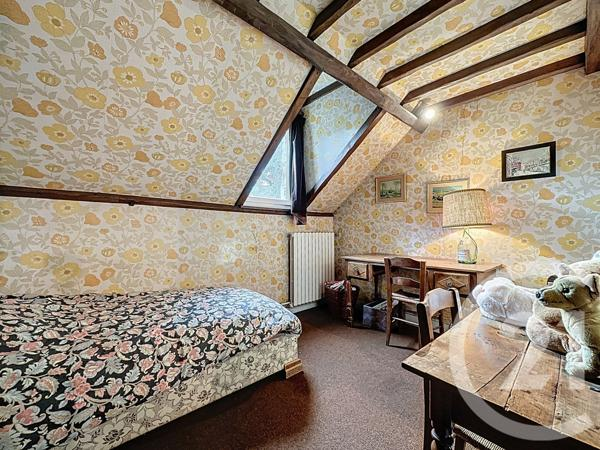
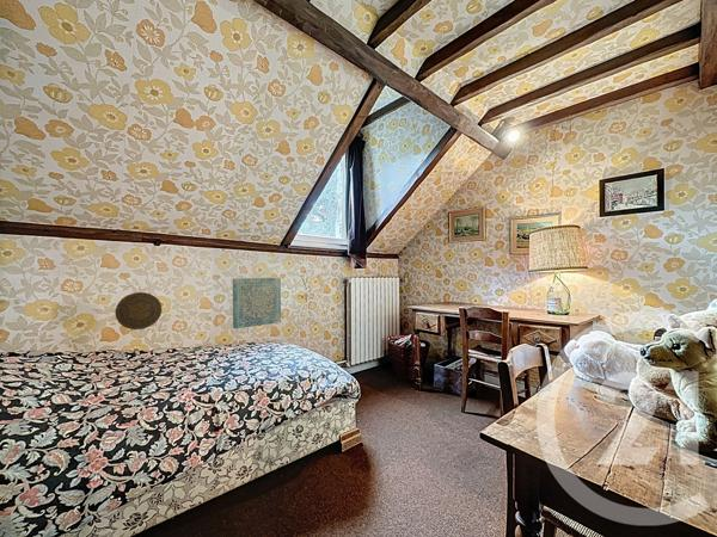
+ decorative plate [114,291,163,331]
+ wall art [232,276,282,329]
